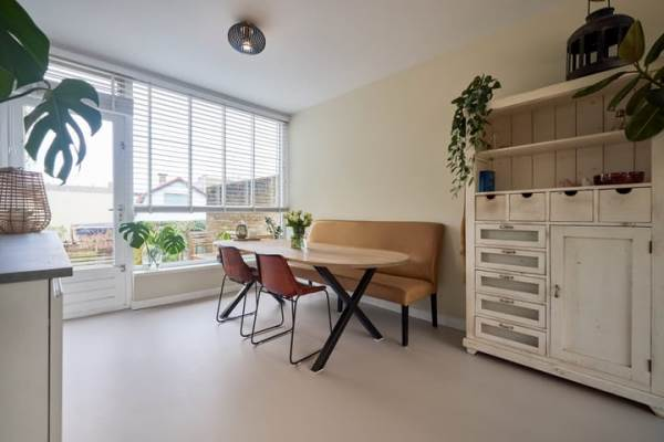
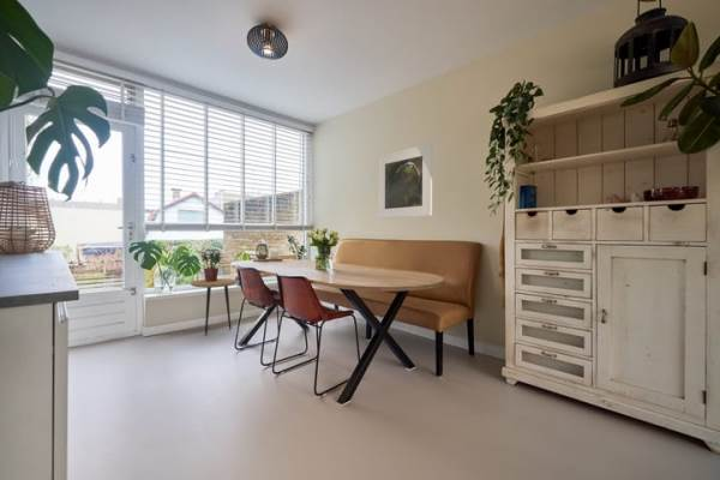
+ potted plant [200,248,223,282]
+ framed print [377,143,433,220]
+ side table [190,277,238,337]
